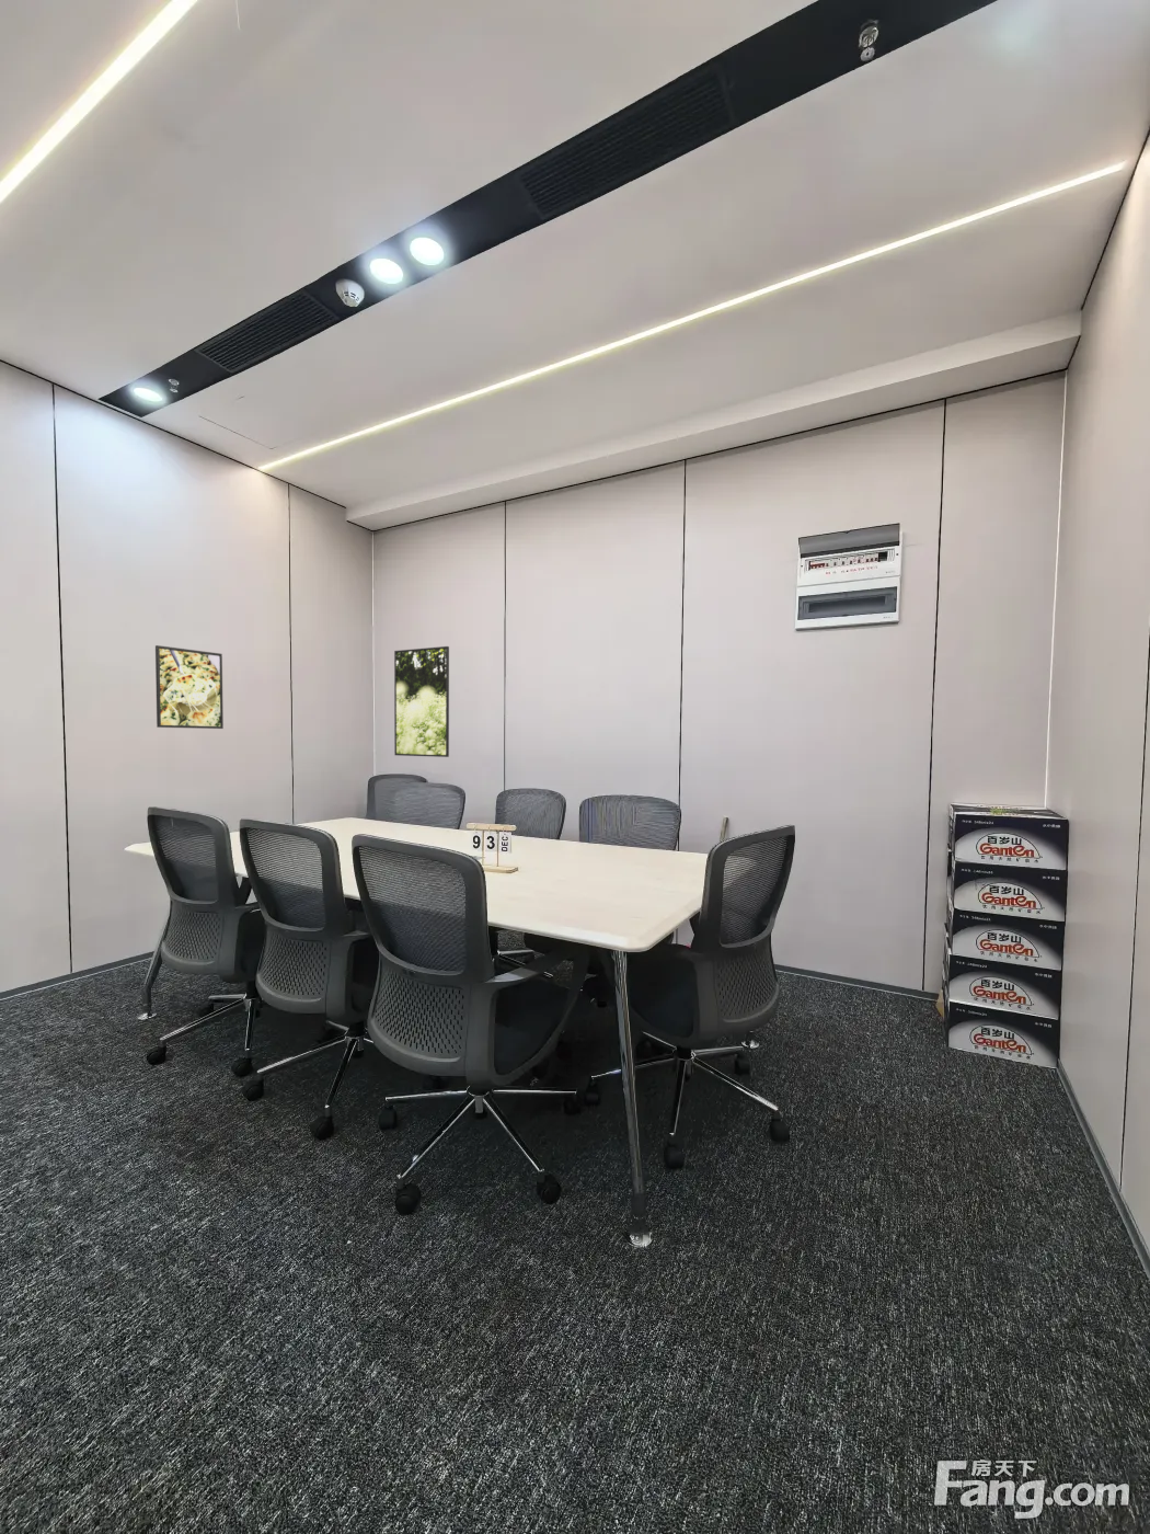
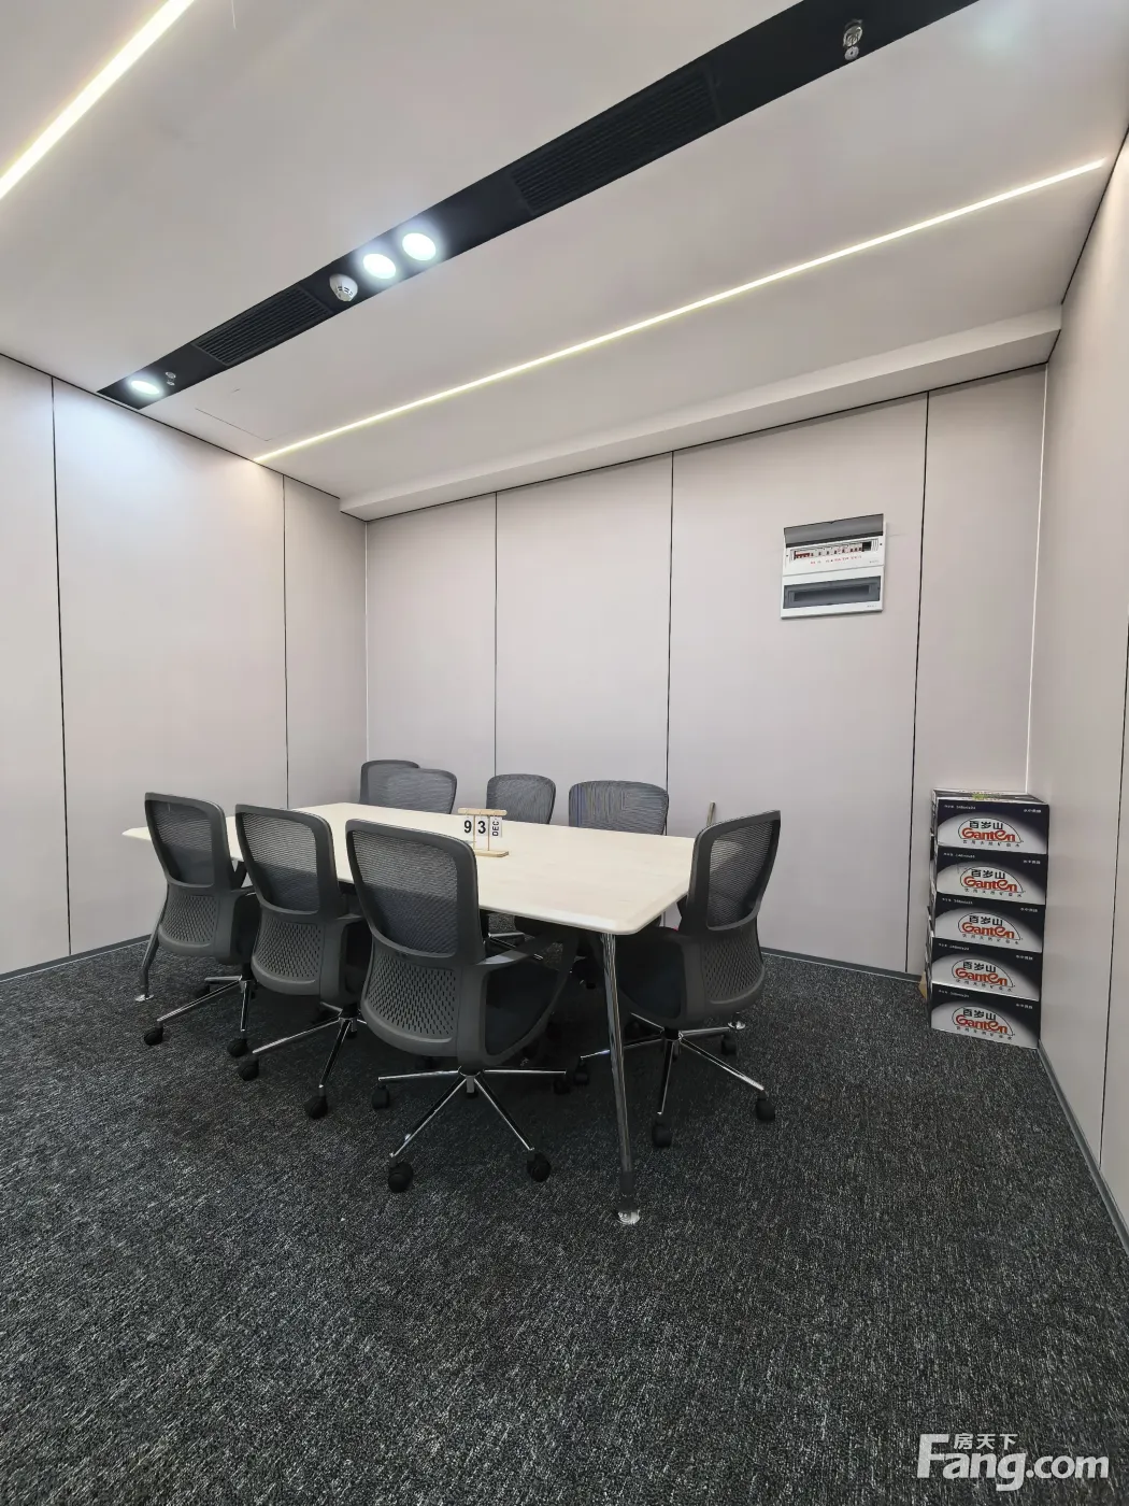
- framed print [155,644,225,730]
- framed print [393,645,451,759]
